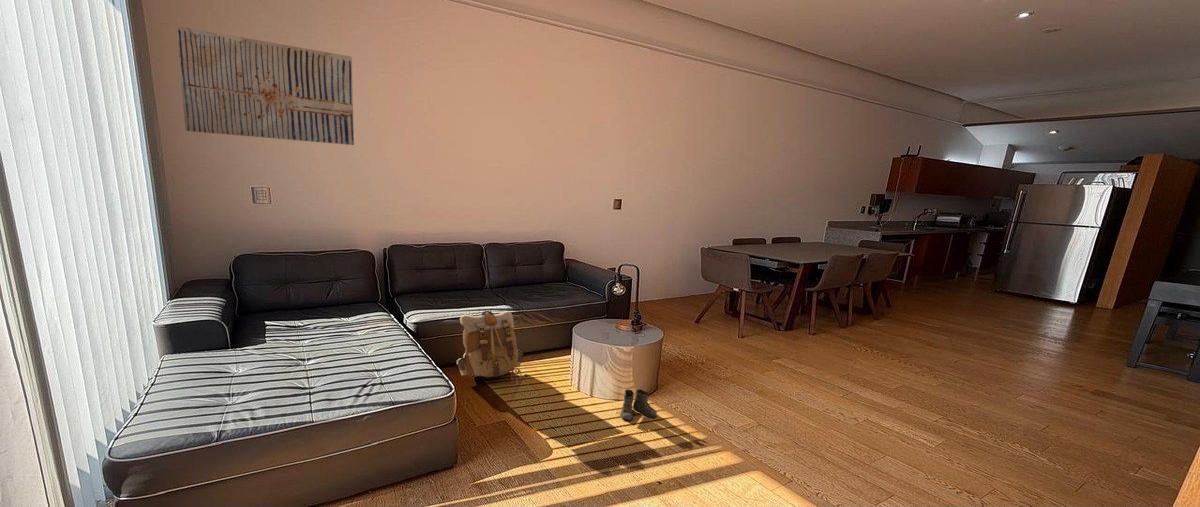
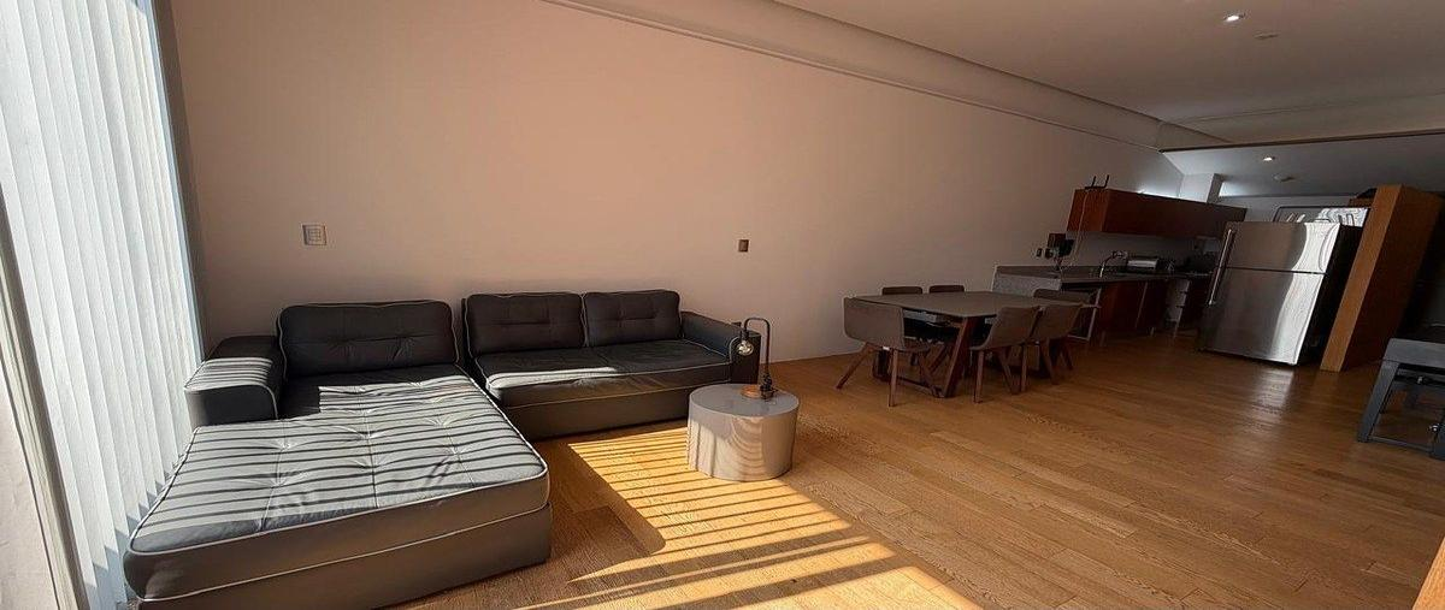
- wall art [175,25,355,146]
- boots [617,388,658,423]
- backpack [456,310,524,384]
